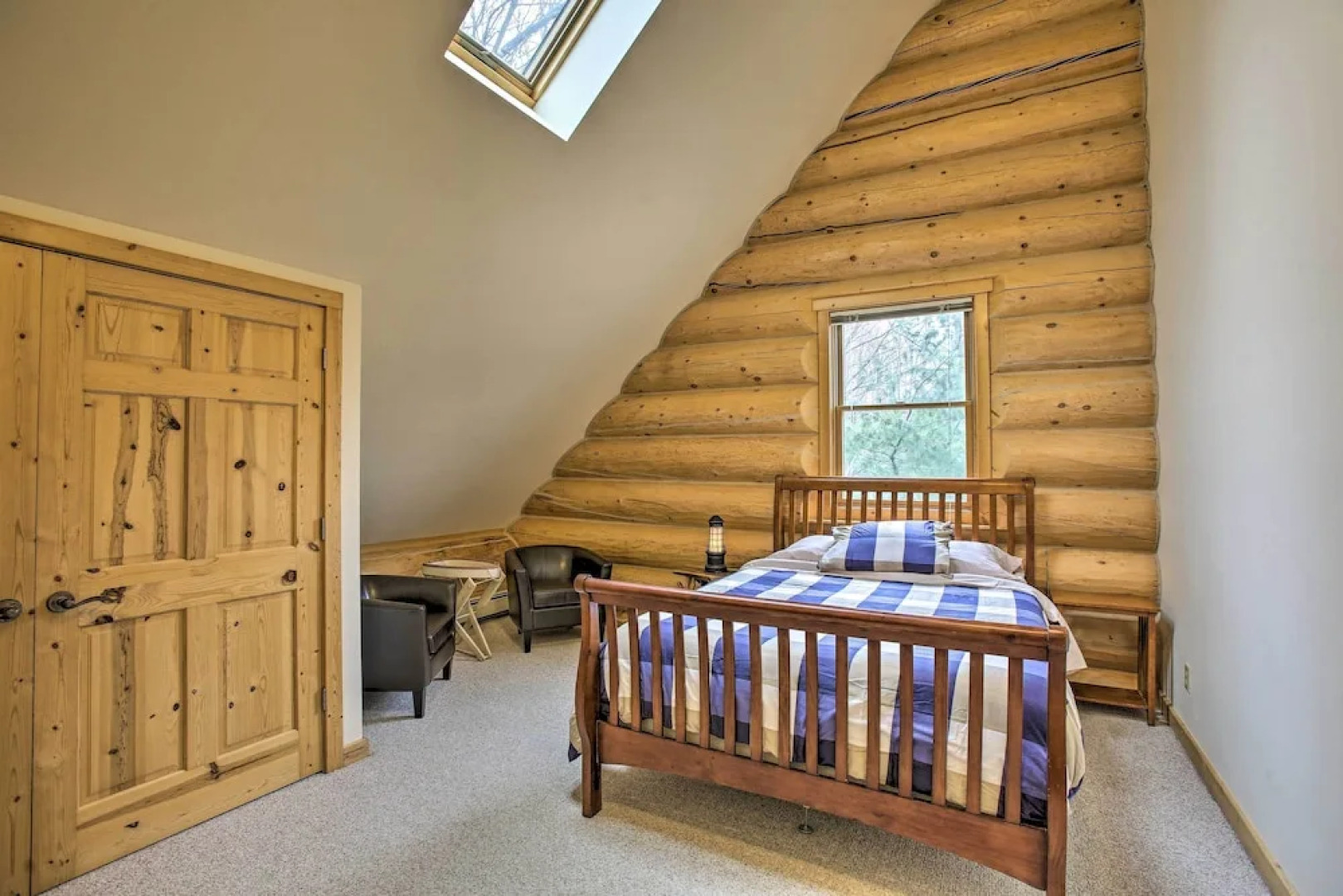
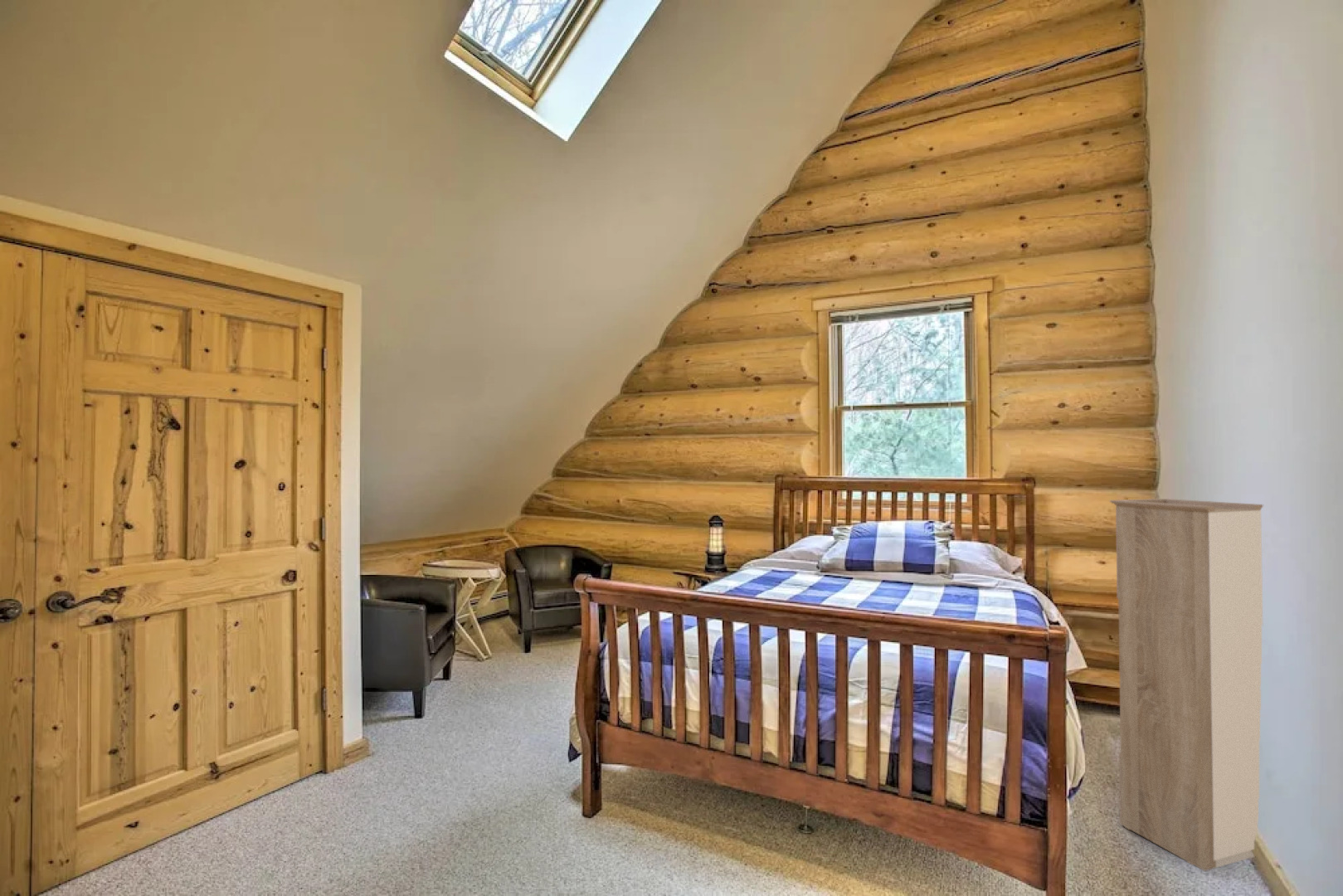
+ storage cabinet [1108,498,1263,872]
